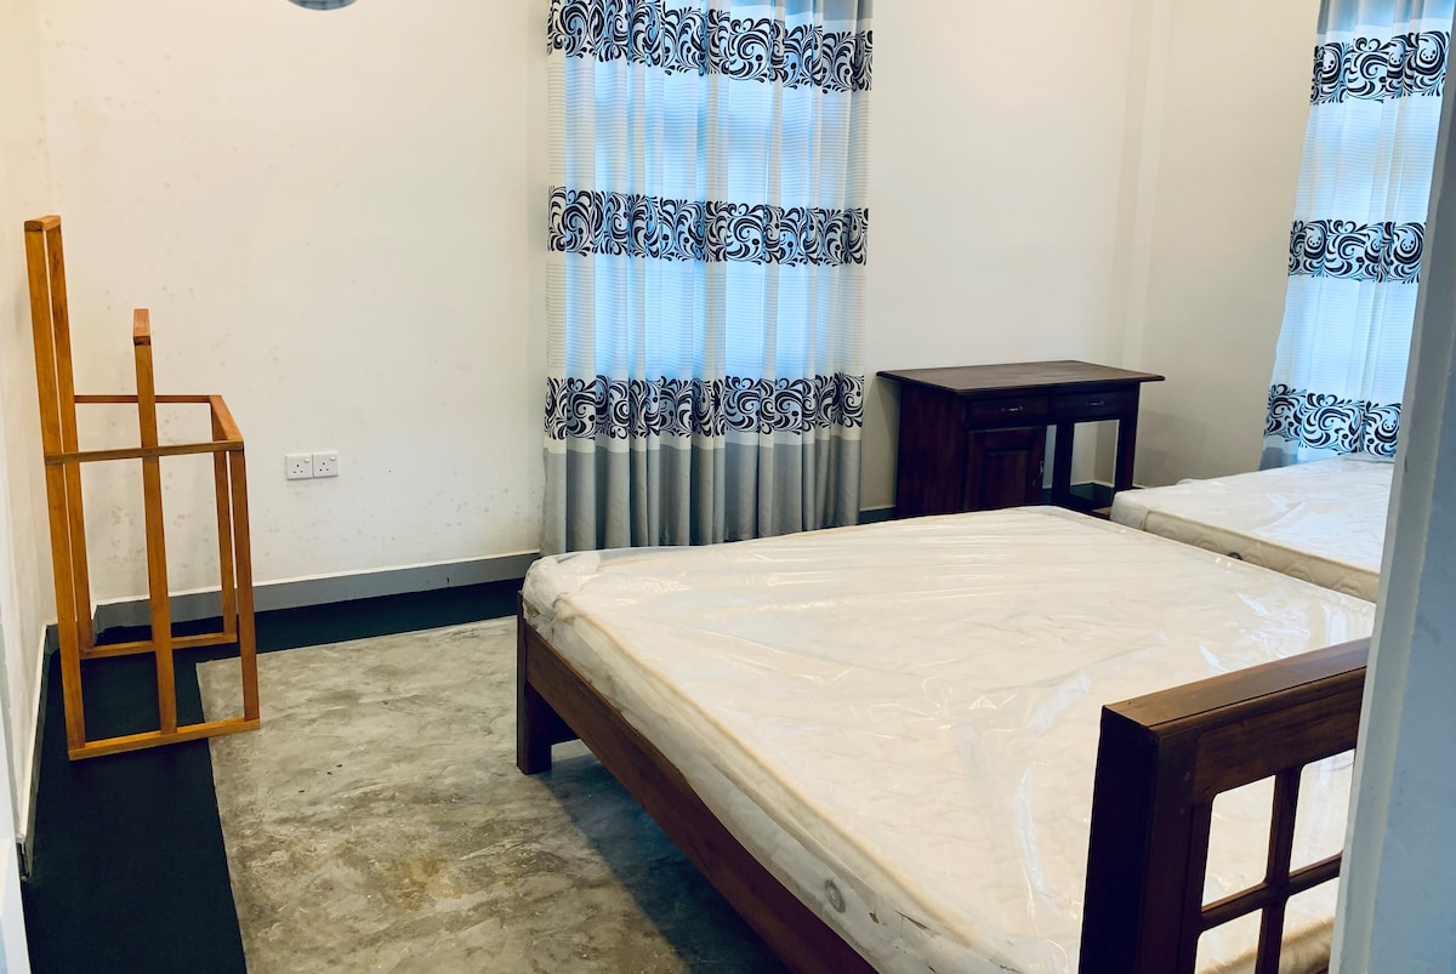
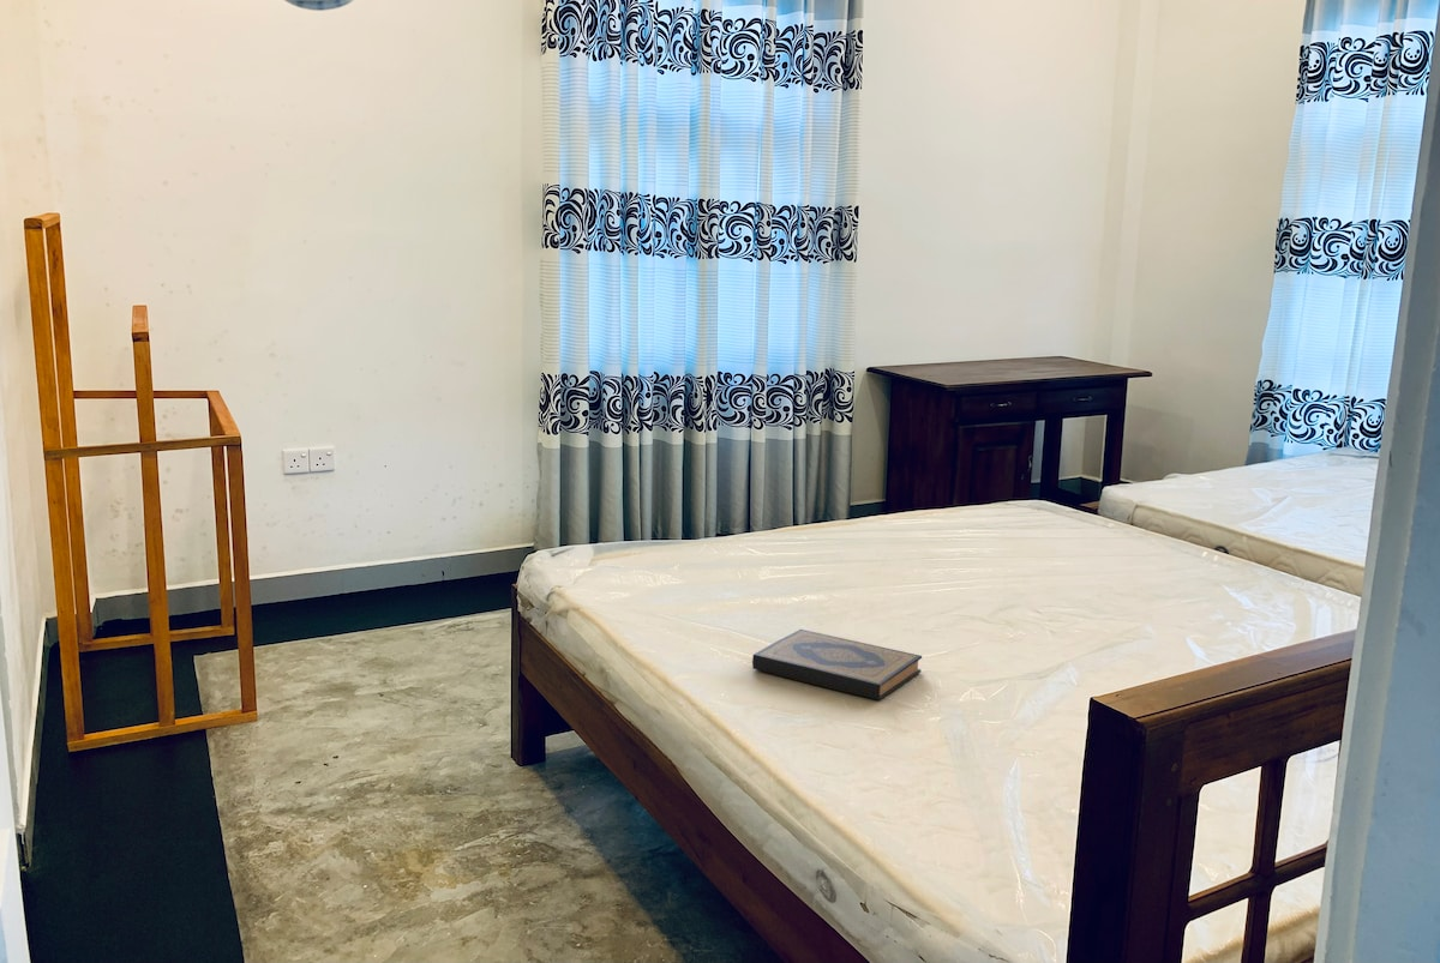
+ hardback book [751,628,923,700]
